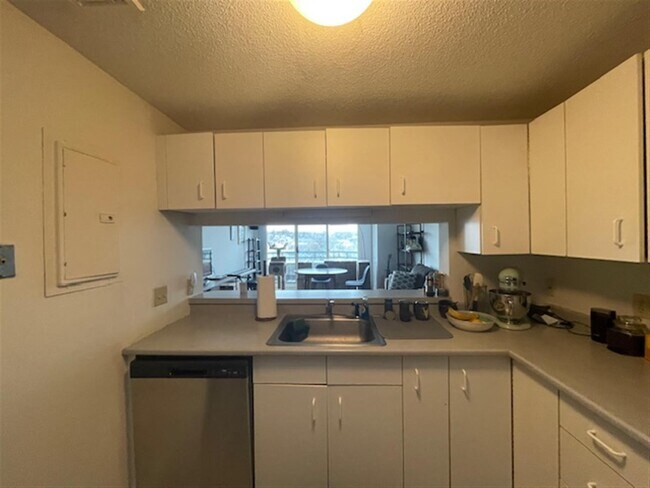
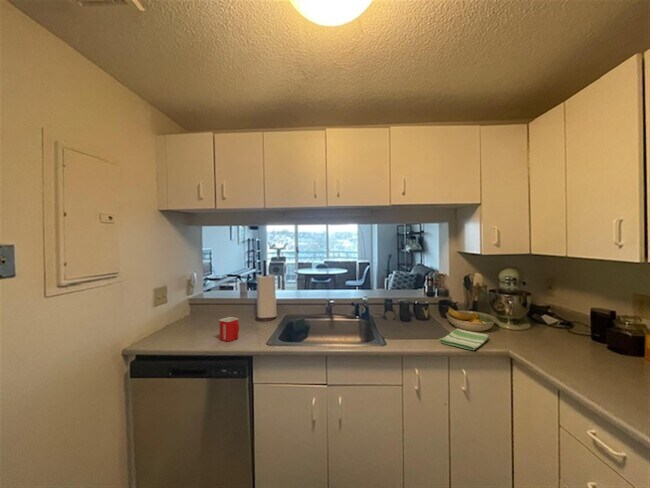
+ dish towel [438,328,490,351]
+ mug [218,316,240,342]
